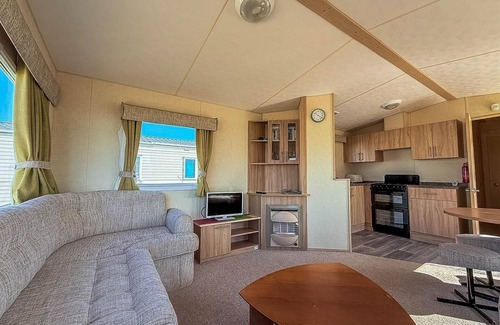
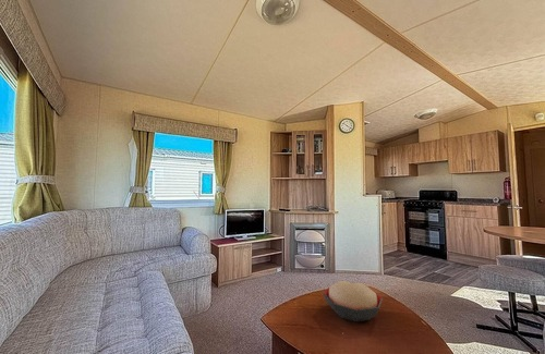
+ decorative bowl [322,280,384,324]
